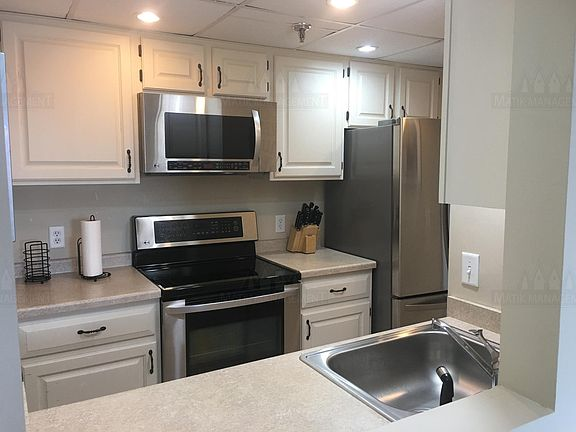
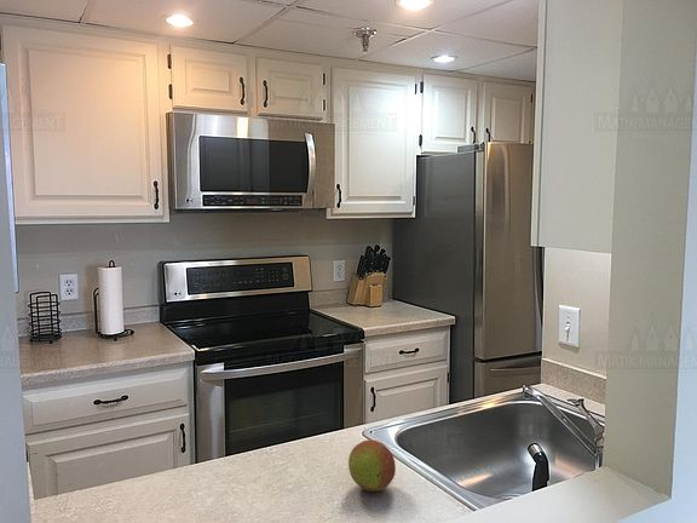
+ fruit [347,438,397,493]
